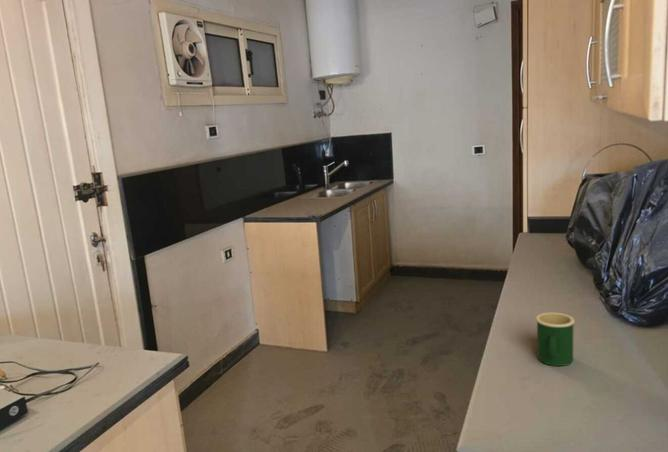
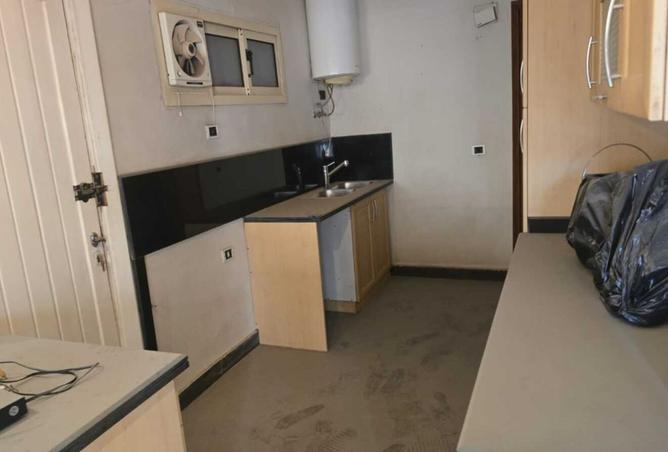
- mug [535,311,576,367]
